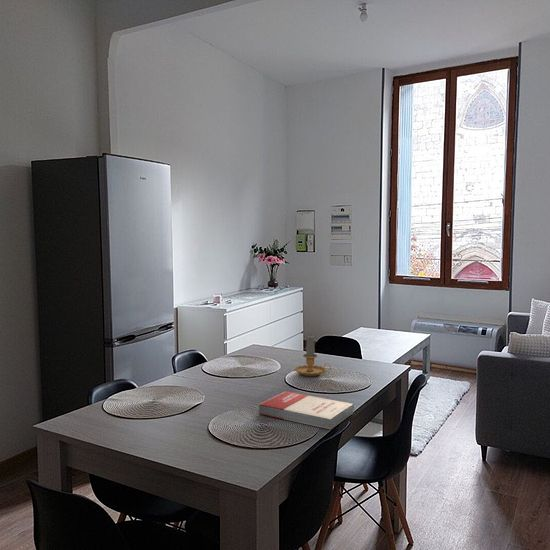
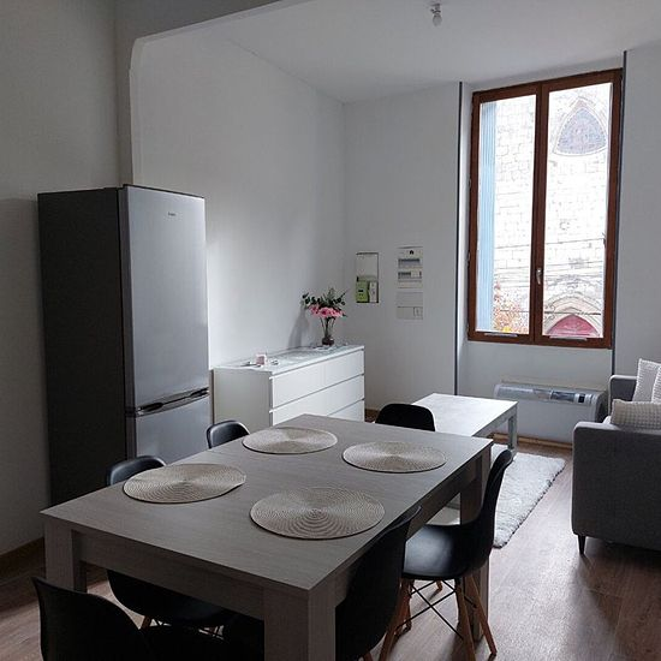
- book [258,390,355,430]
- candle [294,333,332,377]
